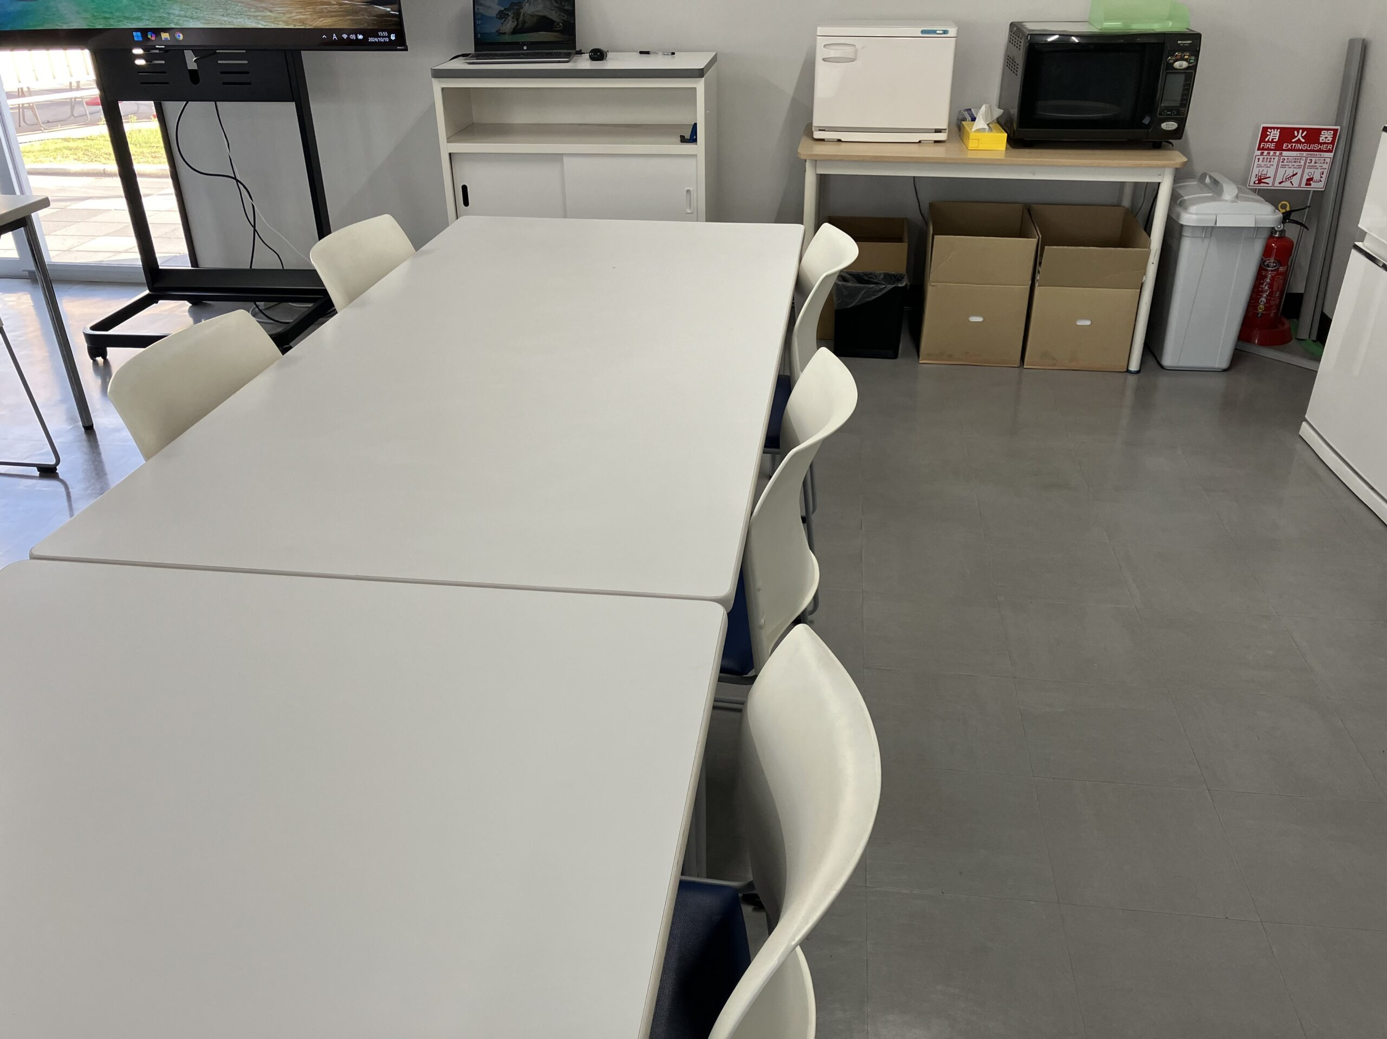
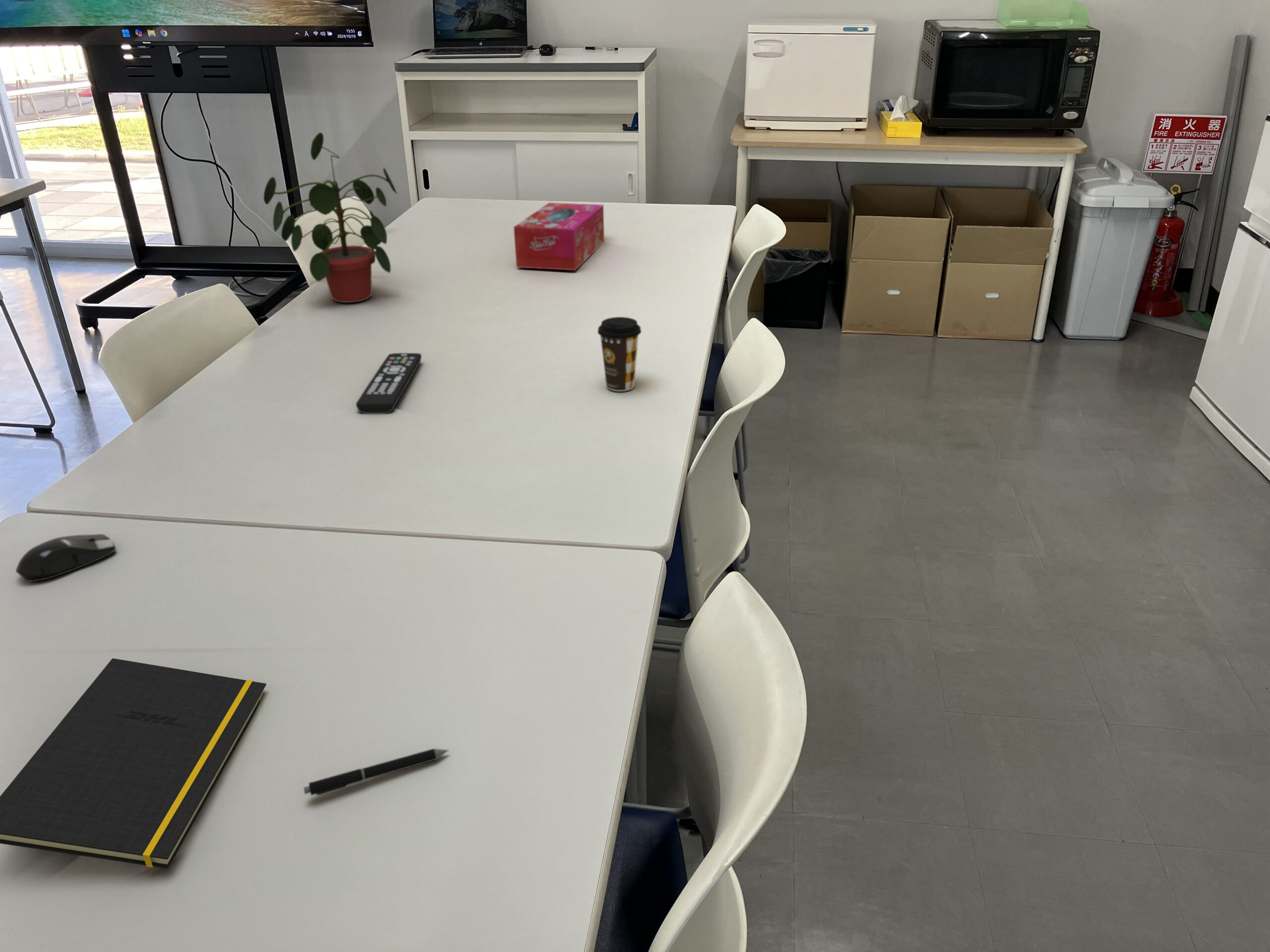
+ pen [303,748,449,796]
+ remote control [356,353,422,415]
+ tissue box [513,202,605,271]
+ computer mouse [15,534,116,582]
+ potted plant [263,132,398,303]
+ notepad [0,658,267,869]
+ coffee cup [597,316,642,392]
